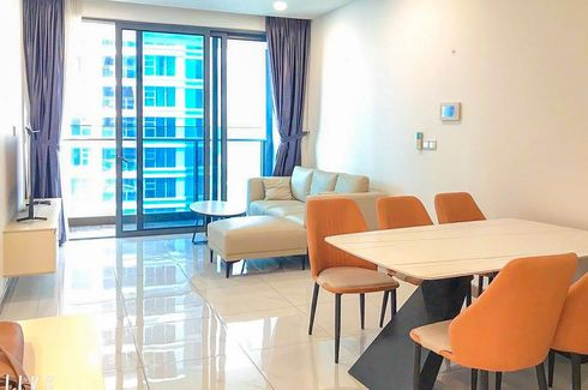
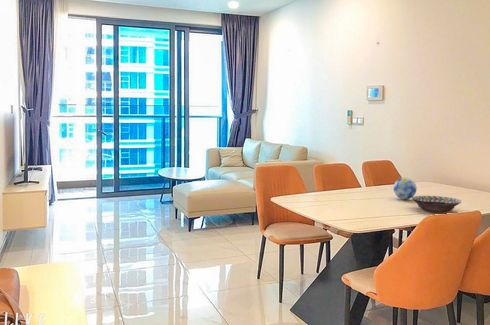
+ decorative ball [392,177,418,200]
+ decorative bowl [411,195,462,214]
